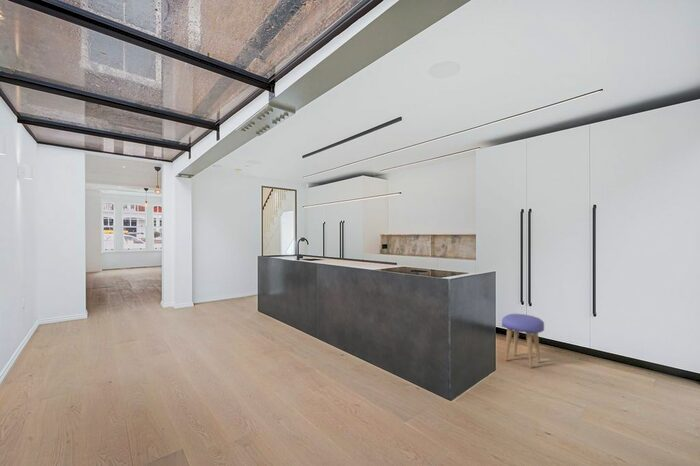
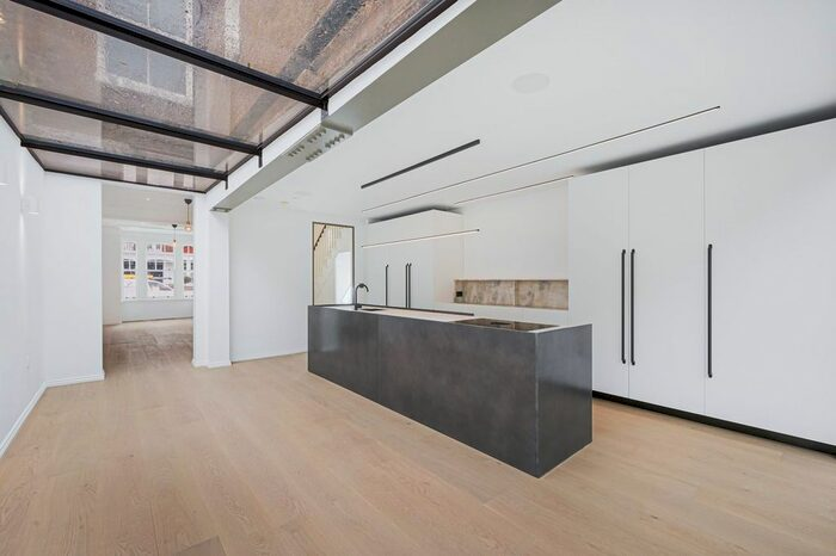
- stool [501,313,545,369]
